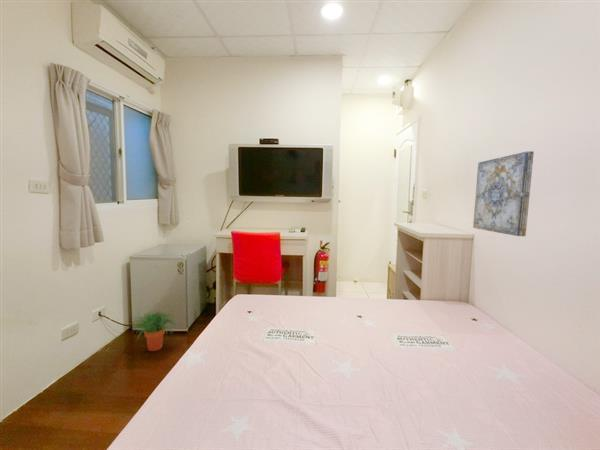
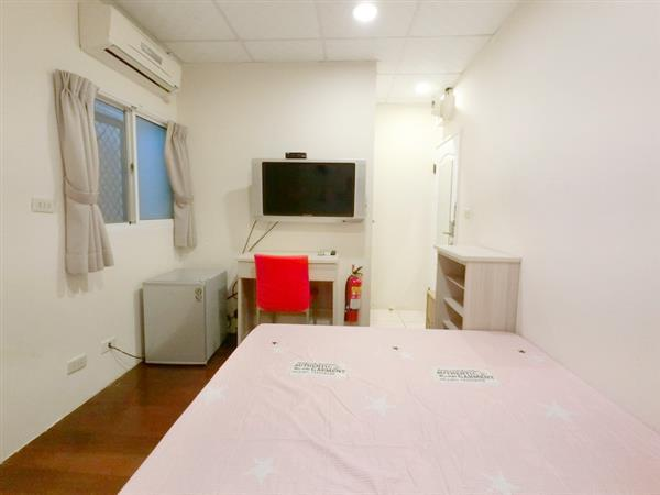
- potted plant [129,310,178,352]
- wall art [472,150,535,237]
